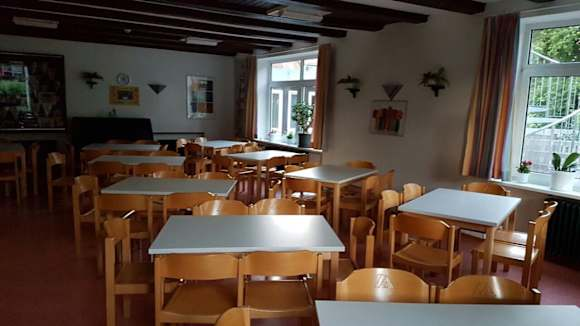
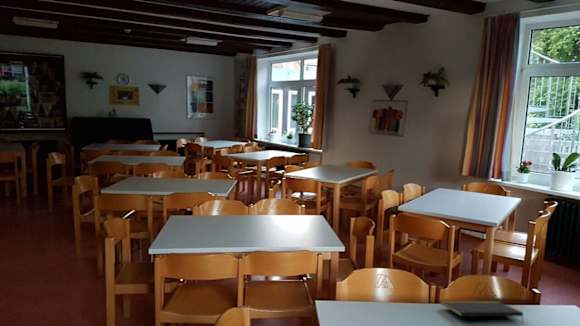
+ notepad [440,300,524,323]
